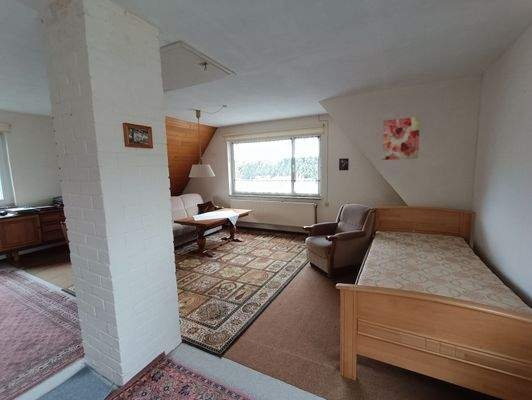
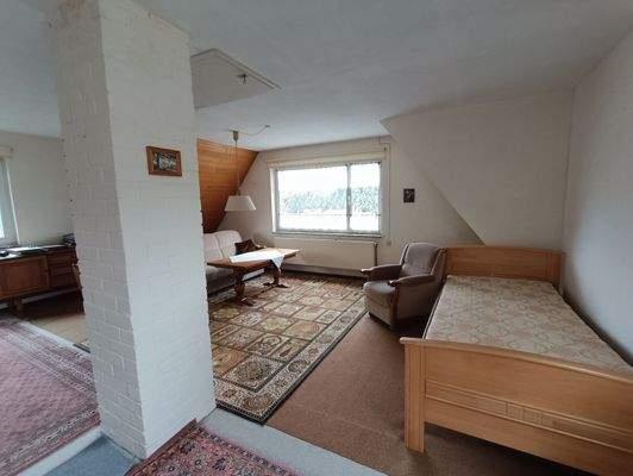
- wall art [381,116,421,161]
